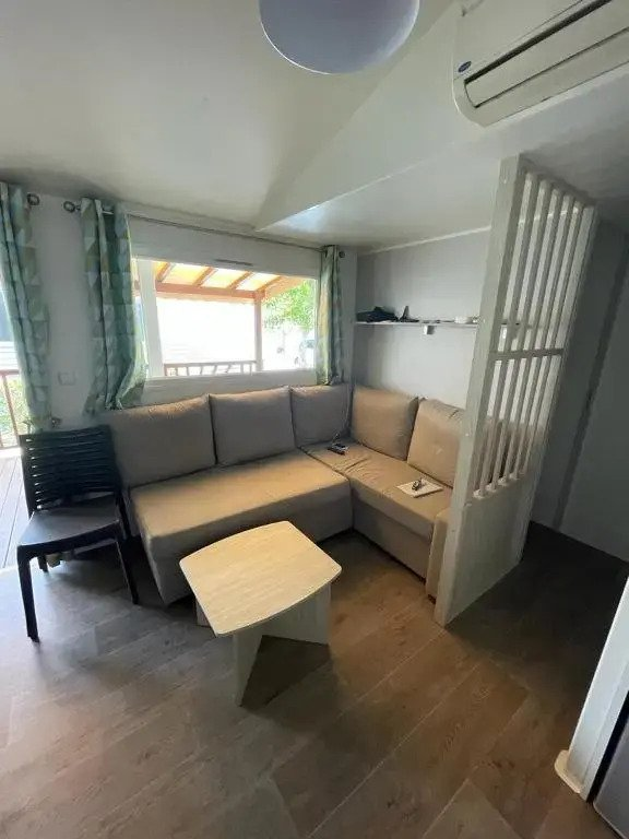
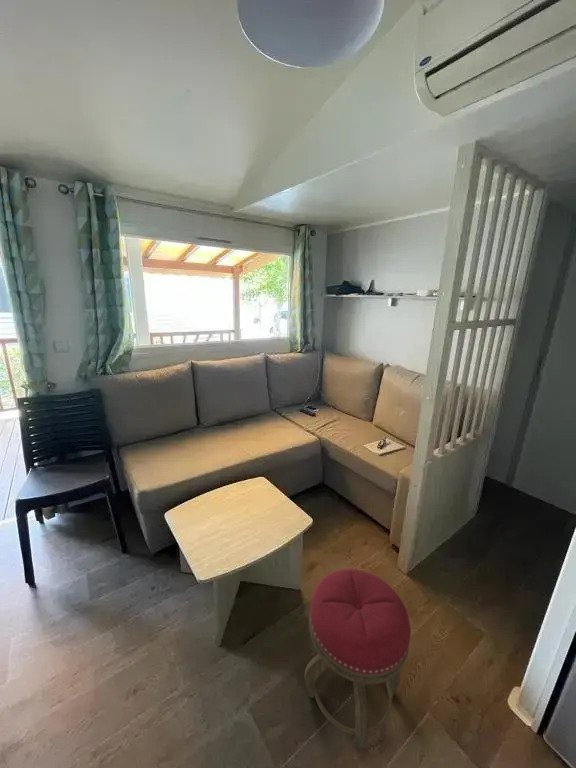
+ stool [304,568,412,751]
